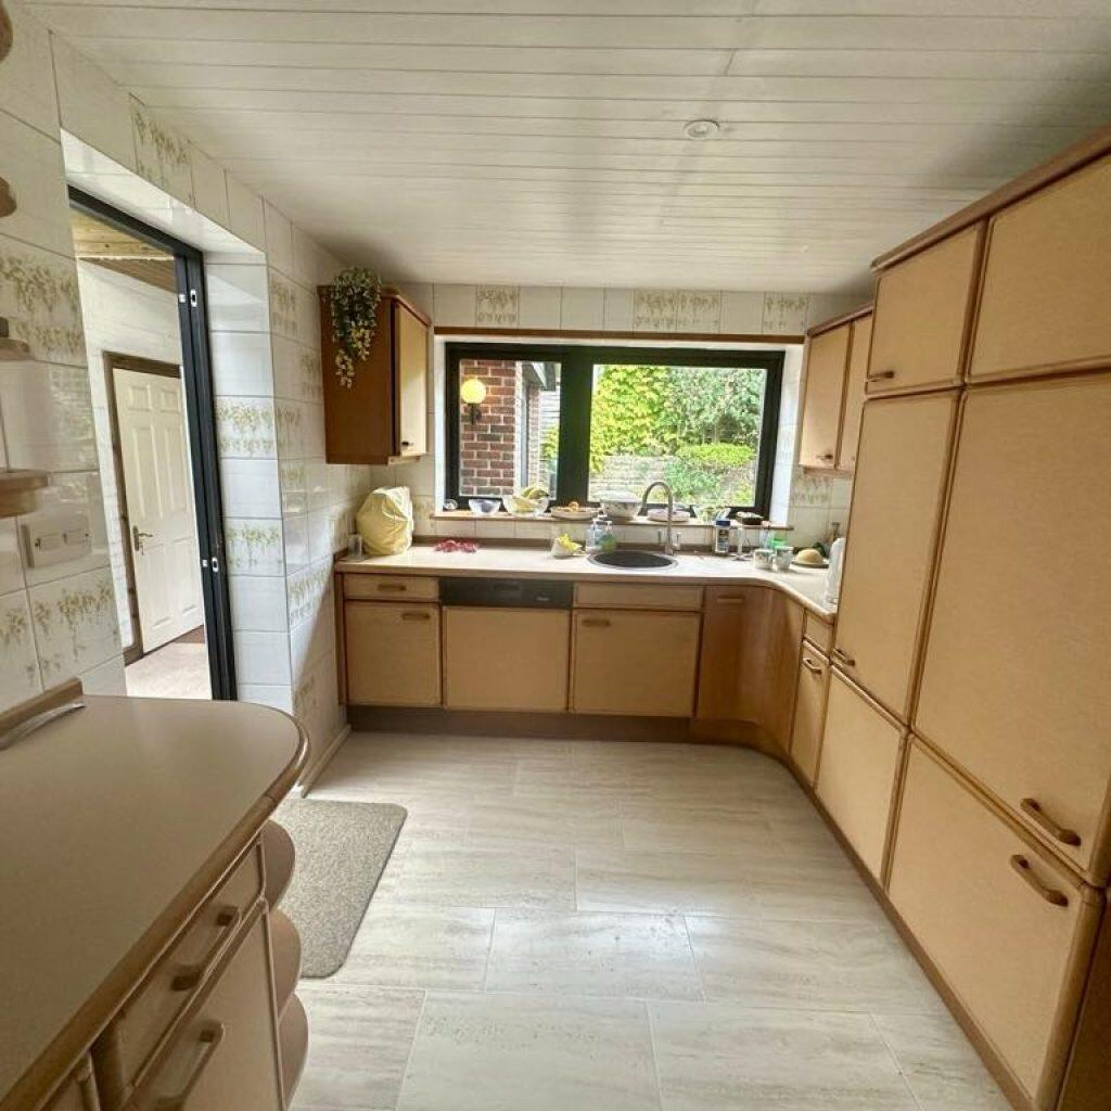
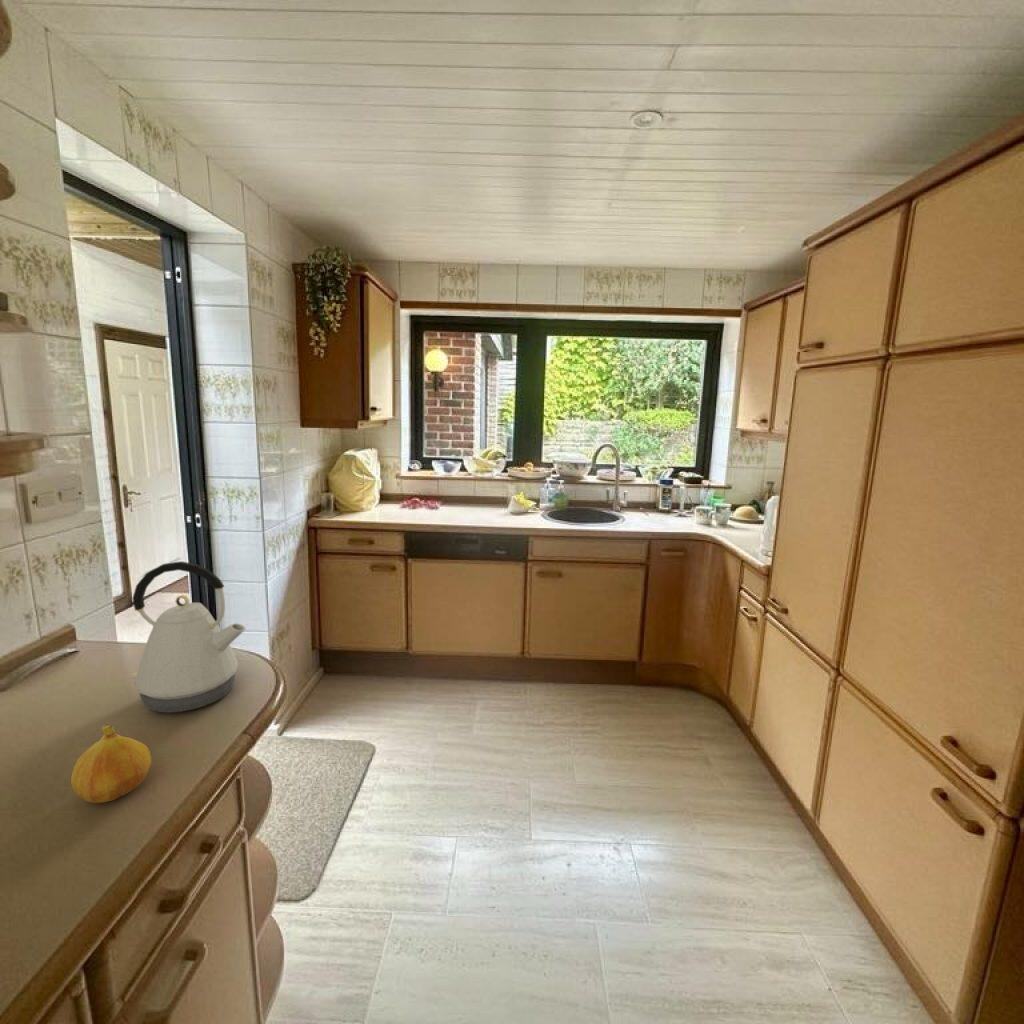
+ fruit [70,724,152,804]
+ kettle [131,560,247,713]
